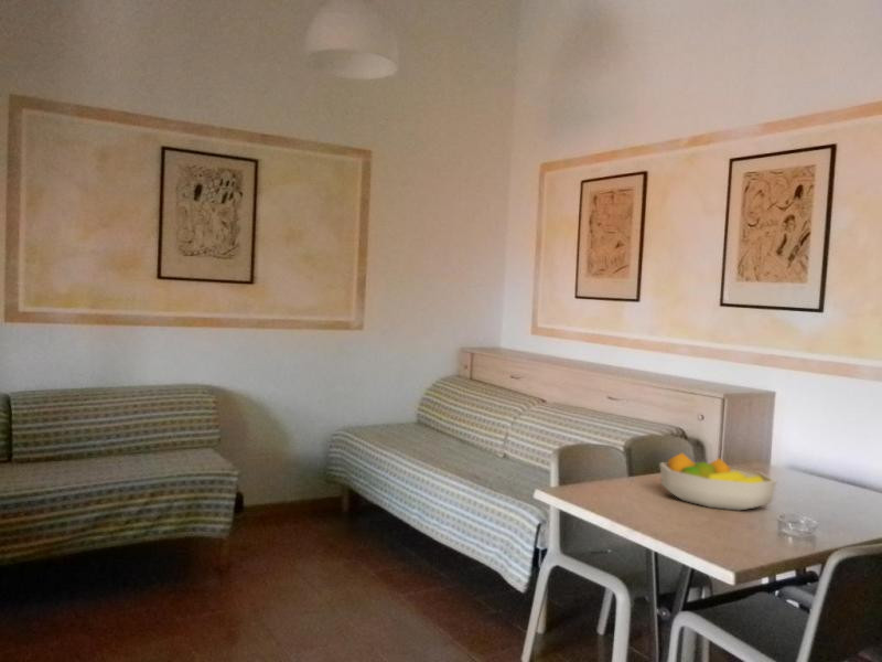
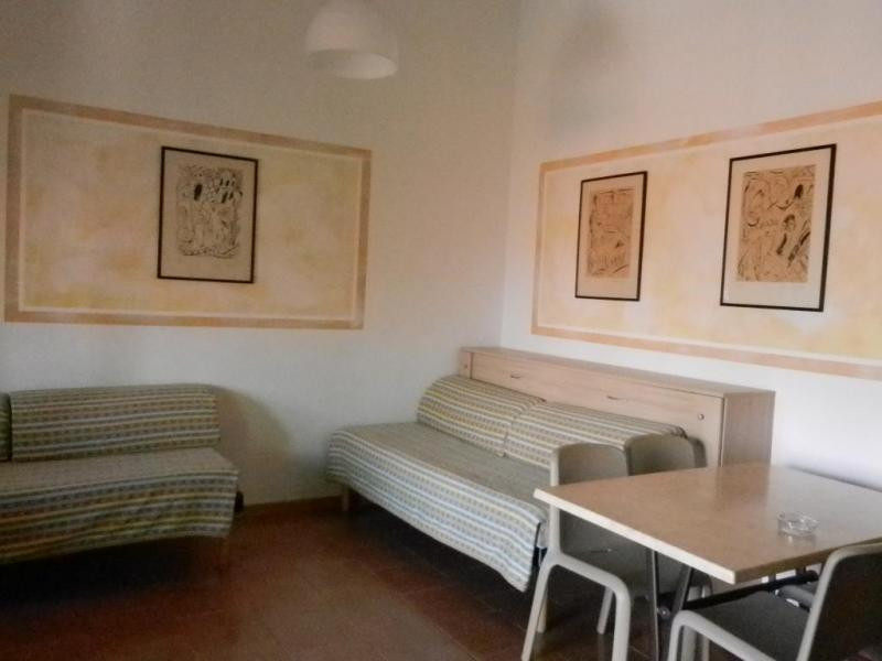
- fruit bowl [658,452,777,512]
